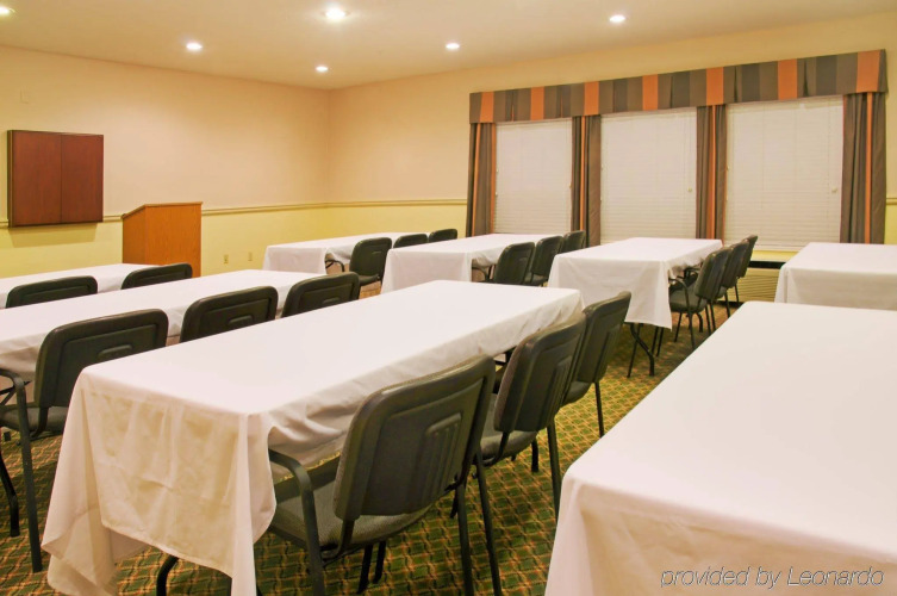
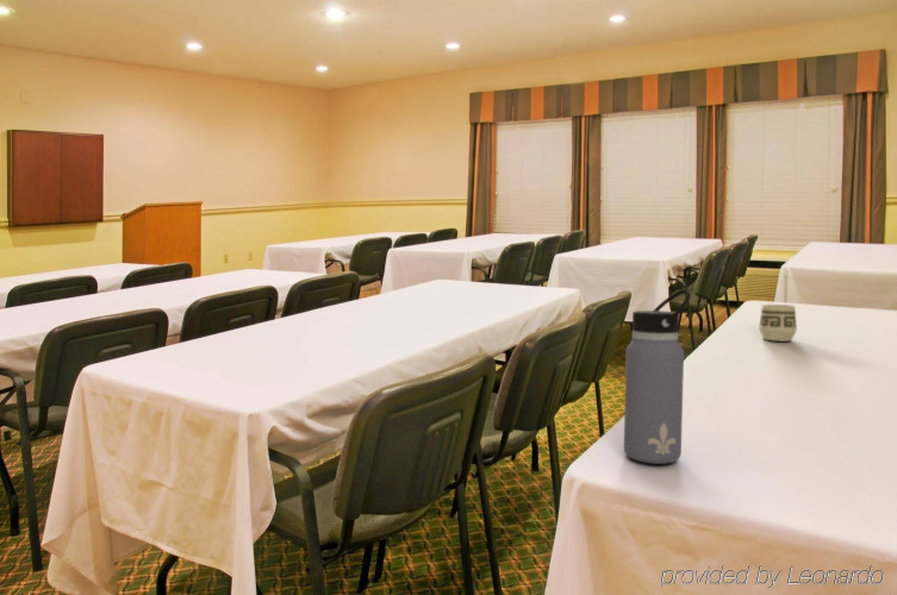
+ water bottle [623,288,692,465]
+ cup [758,303,798,343]
